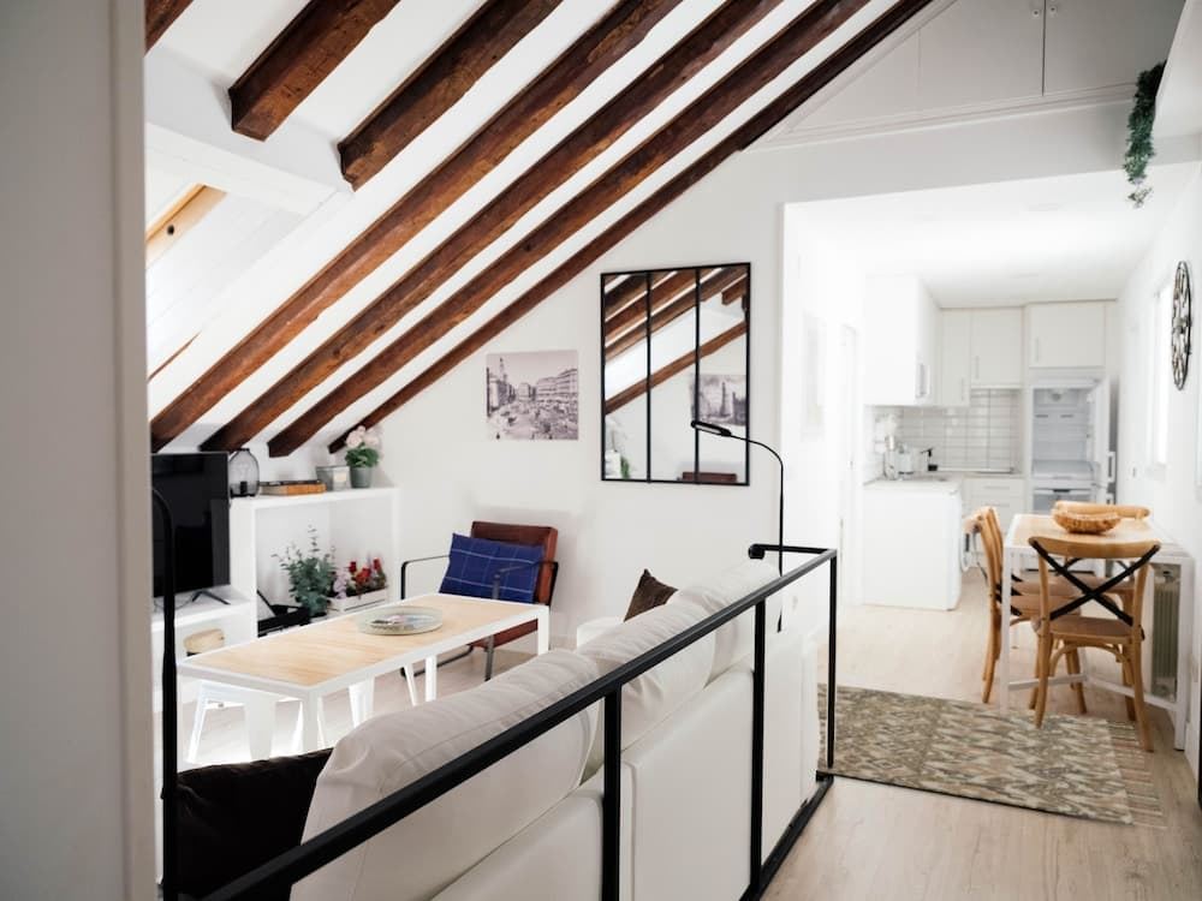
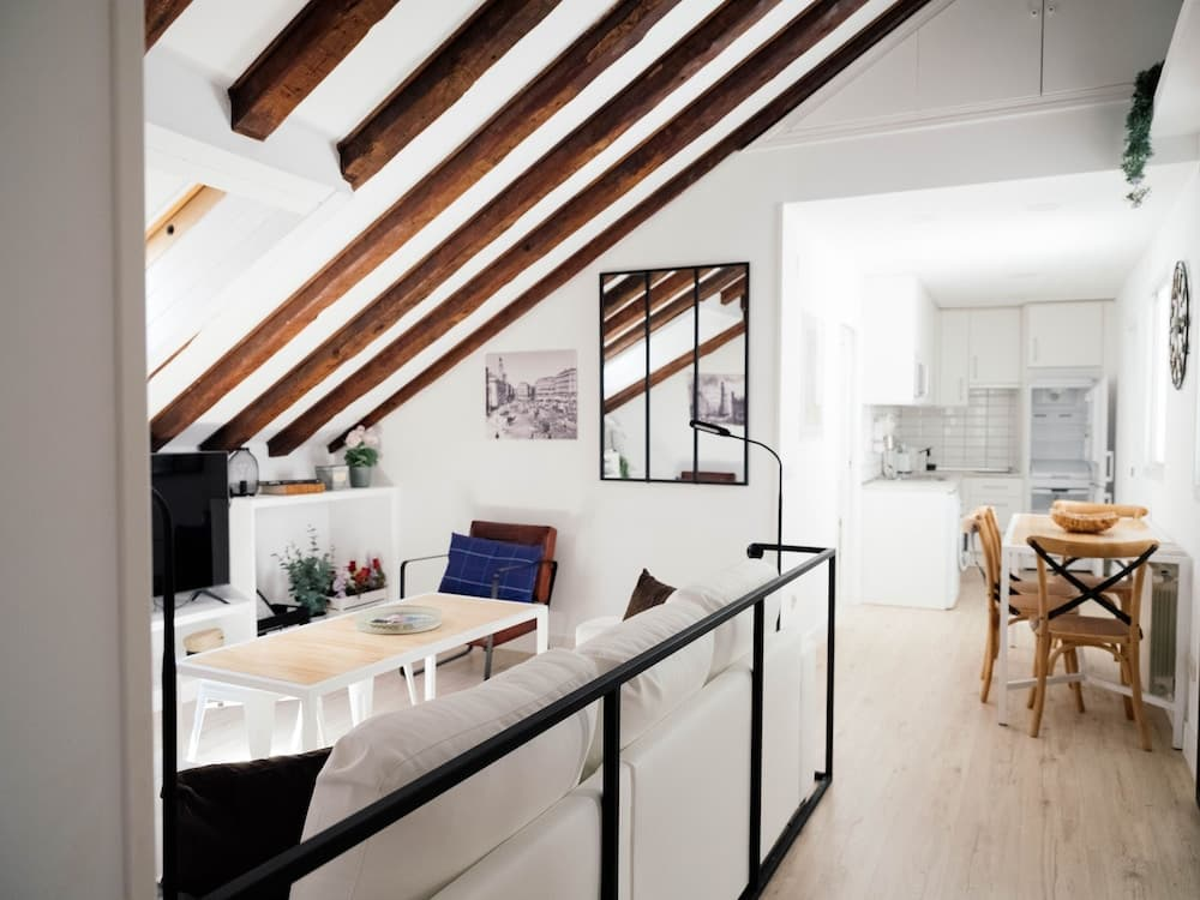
- rug [815,681,1168,831]
